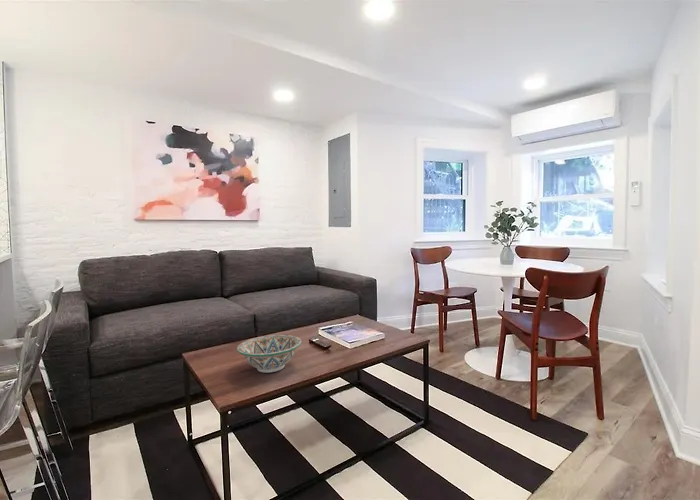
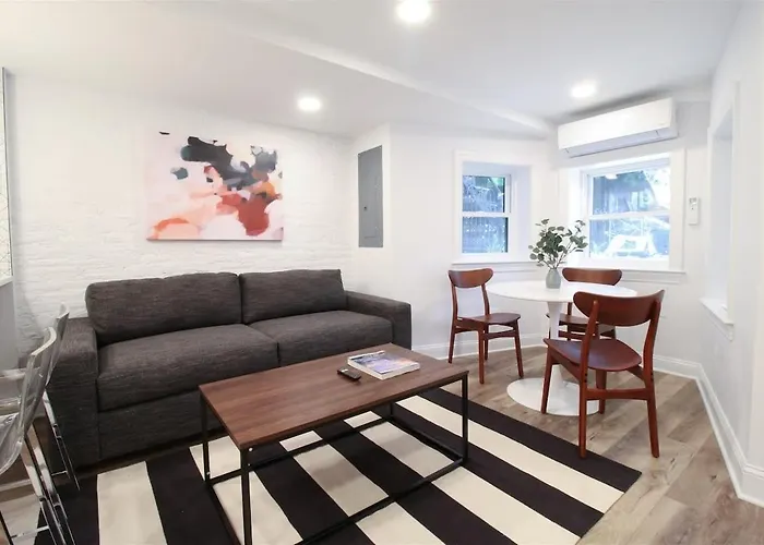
- decorative bowl [236,334,303,374]
